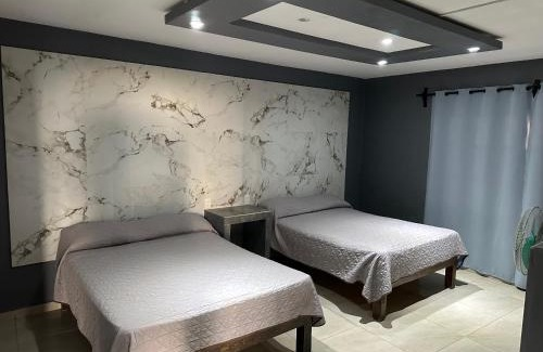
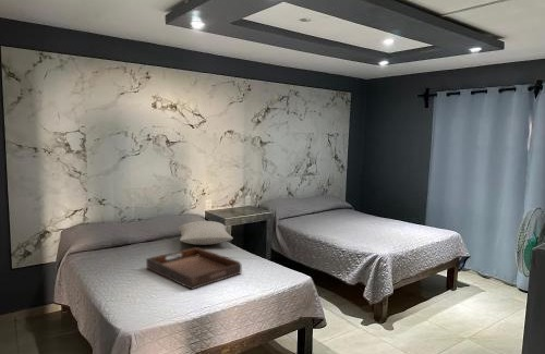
+ serving tray [145,246,243,291]
+ pillow [177,220,234,246]
